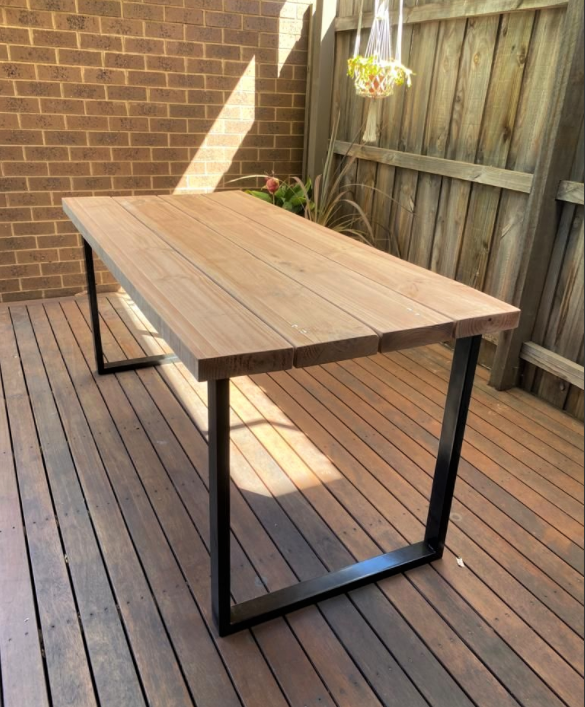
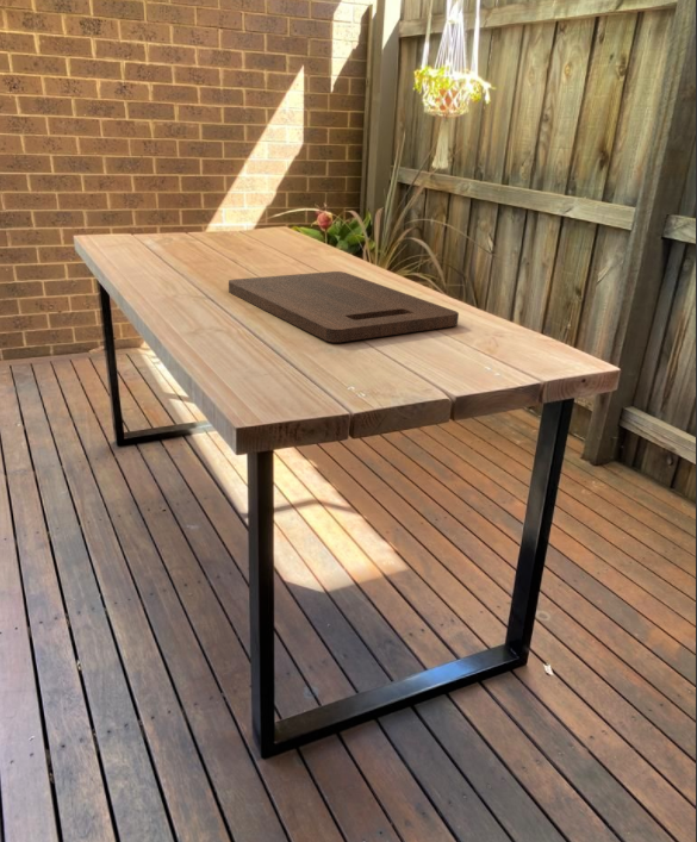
+ cutting board [228,270,460,343]
